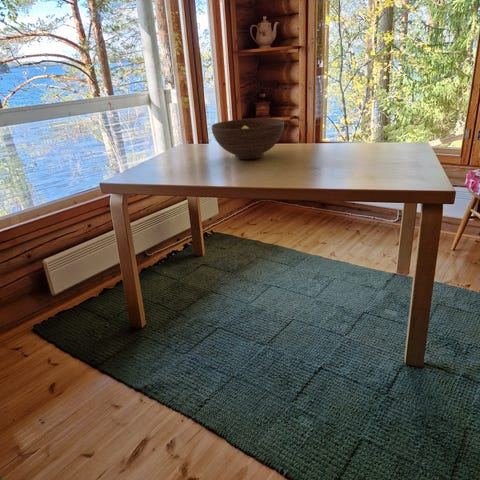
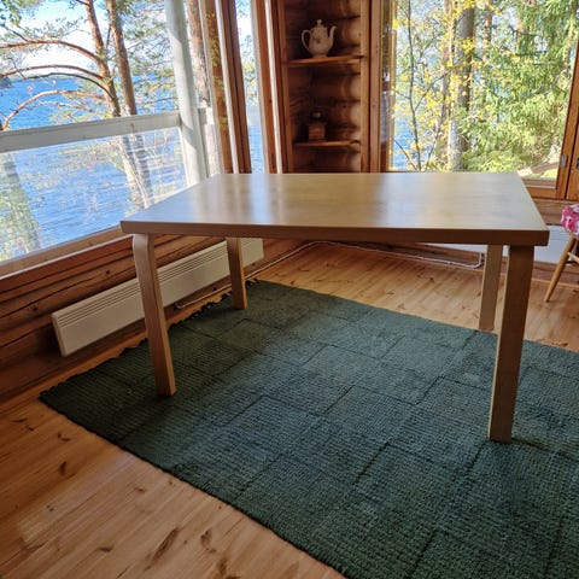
- fruit bowl [211,117,285,160]
